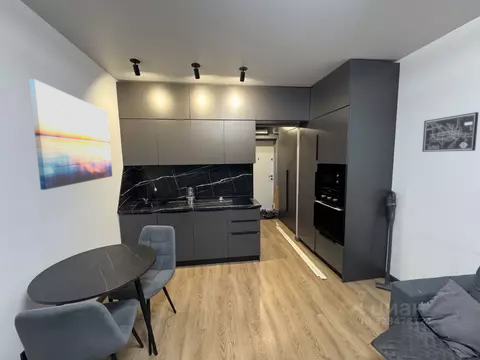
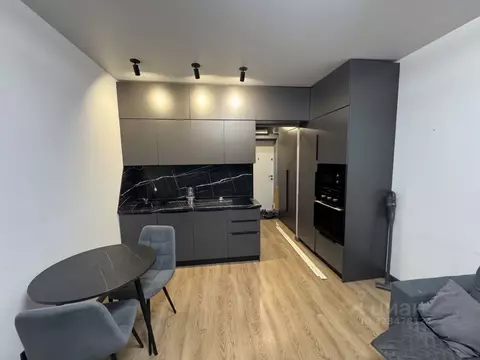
- wall art [421,111,480,153]
- wall art [28,78,113,191]
